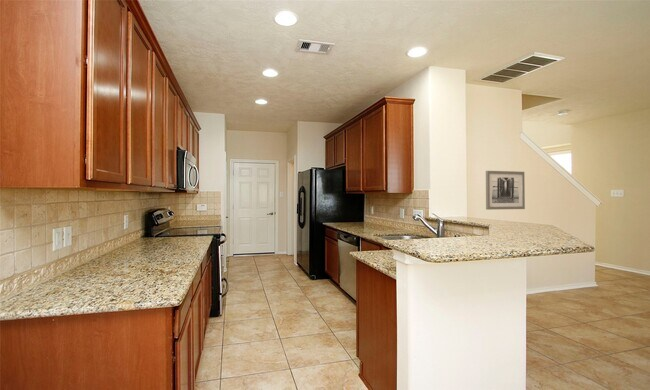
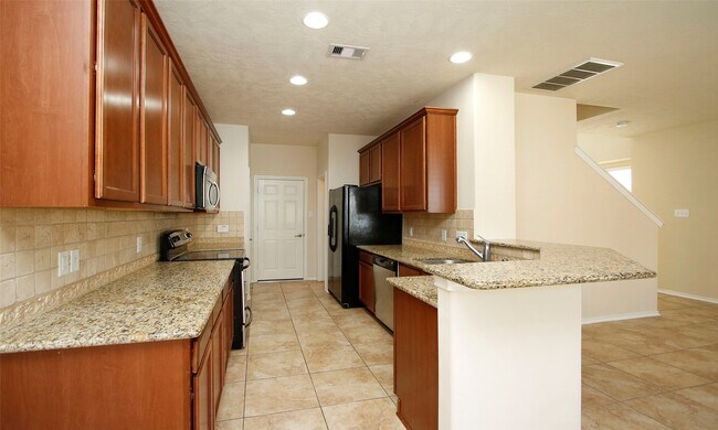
- wall art [485,170,526,211]
